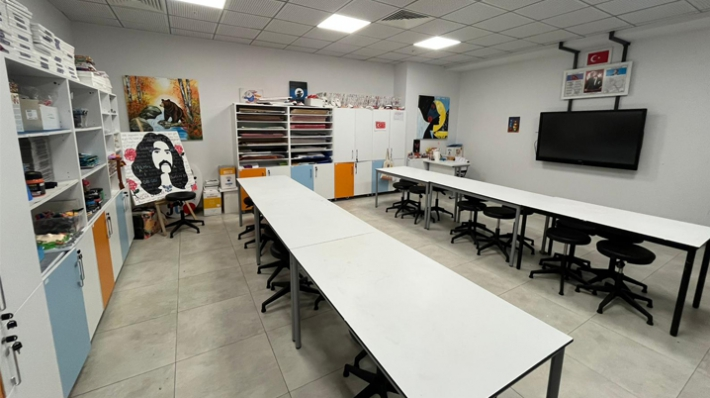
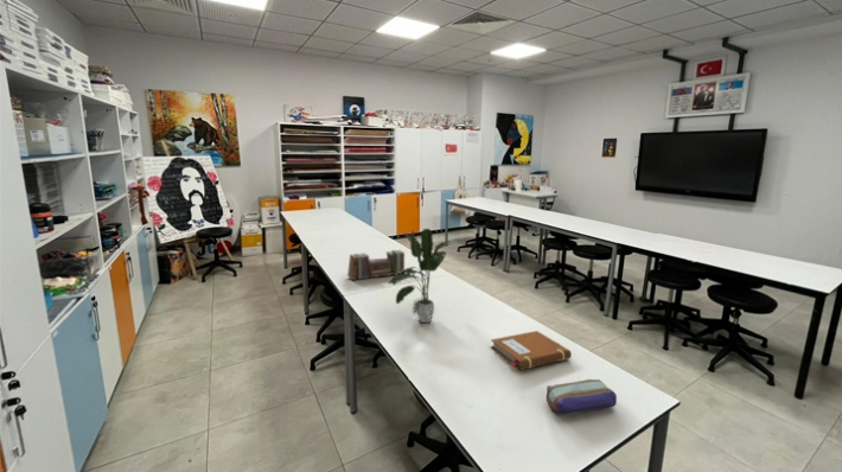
+ book [346,249,406,281]
+ potted plant [388,228,452,324]
+ notebook [490,330,573,371]
+ pencil case [546,378,618,416]
